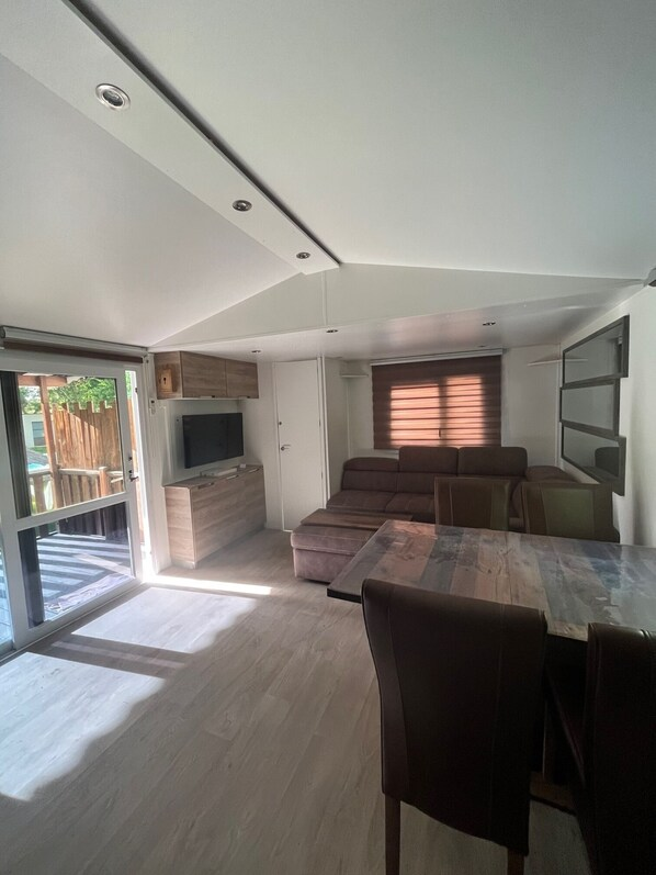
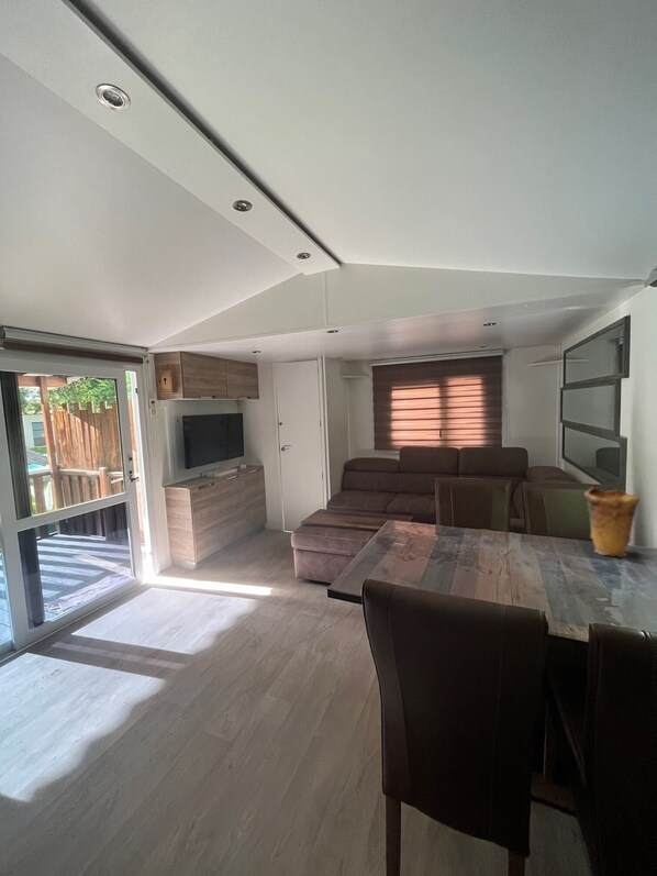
+ vase [583,487,641,557]
